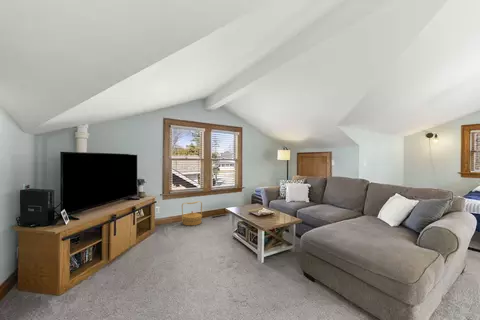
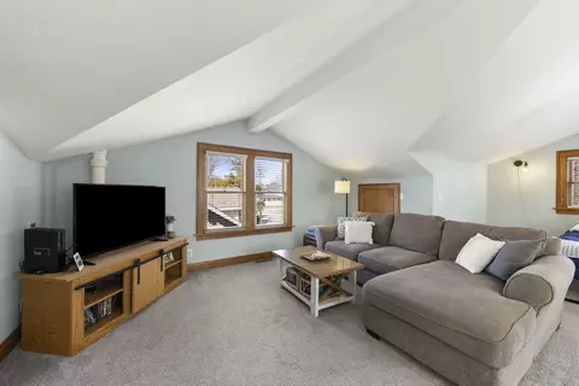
- woven basket [181,200,203,226]
